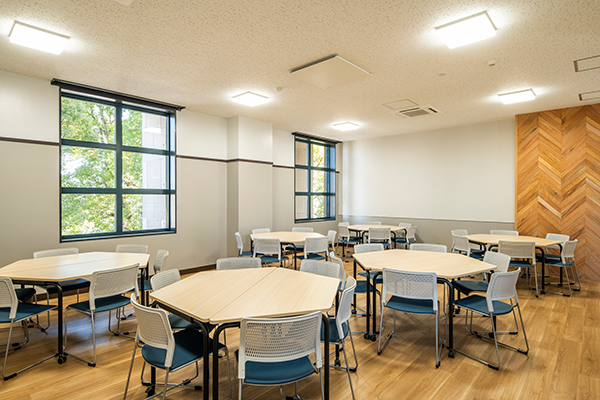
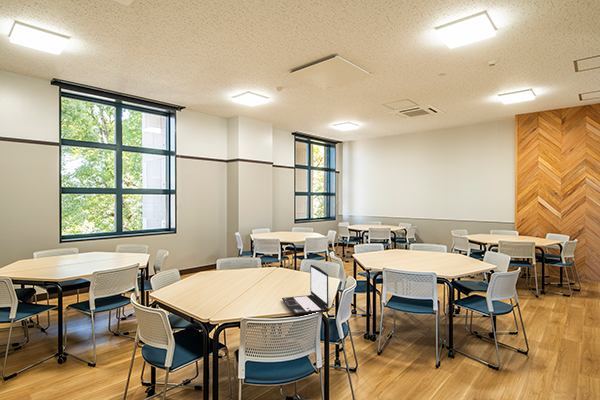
+ laptop [281,264,330,316]
